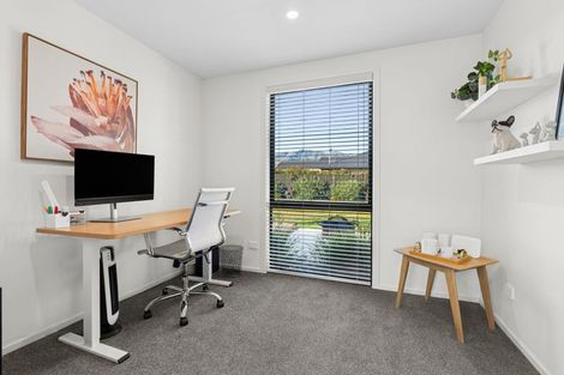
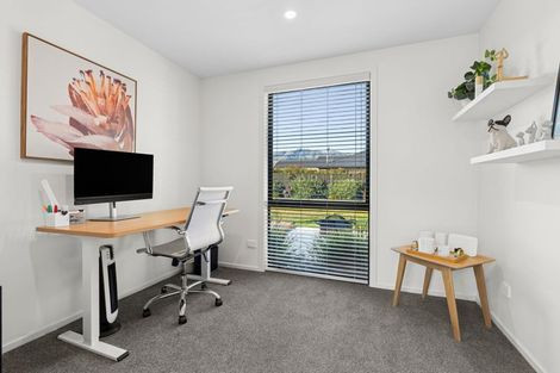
- waste bin [217,244,245,278]
